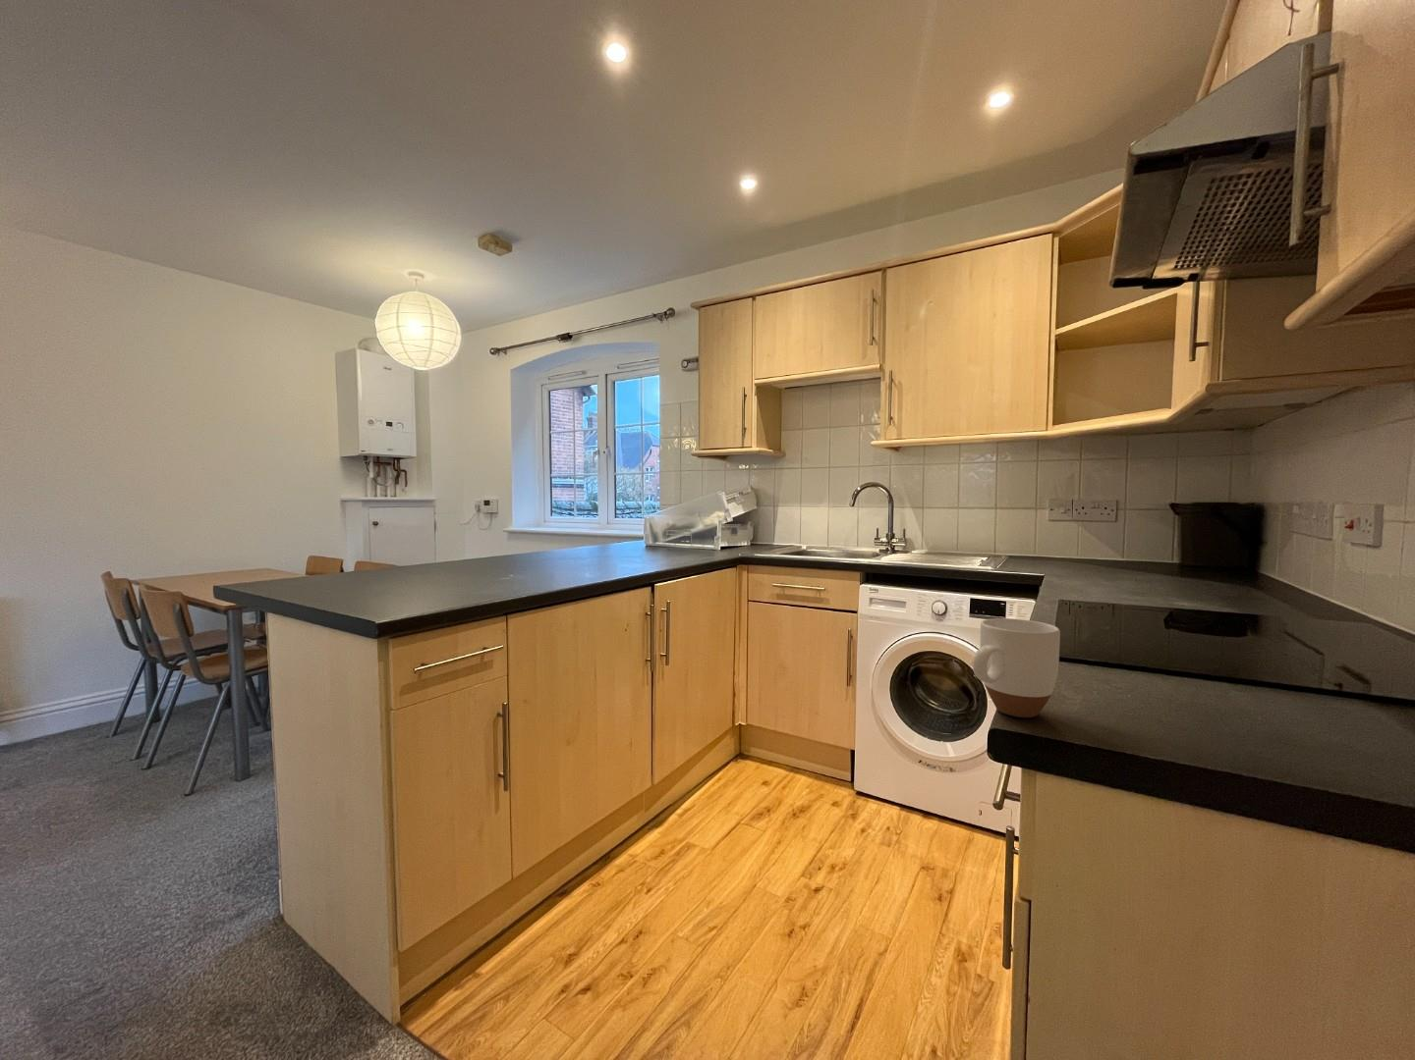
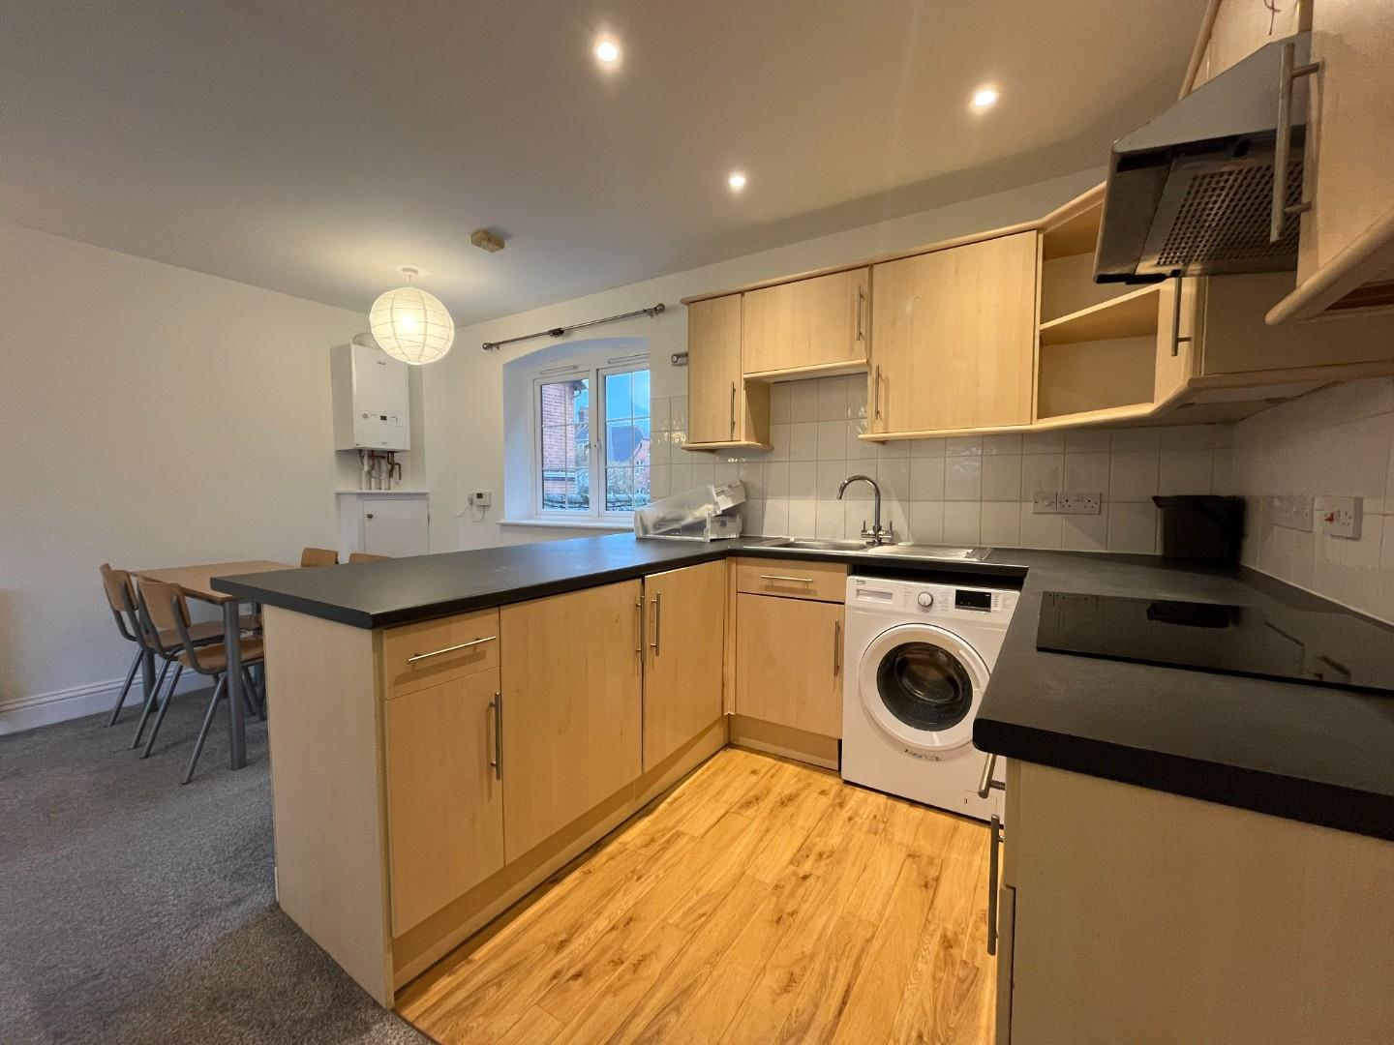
- mug [972,617,1062,718]
